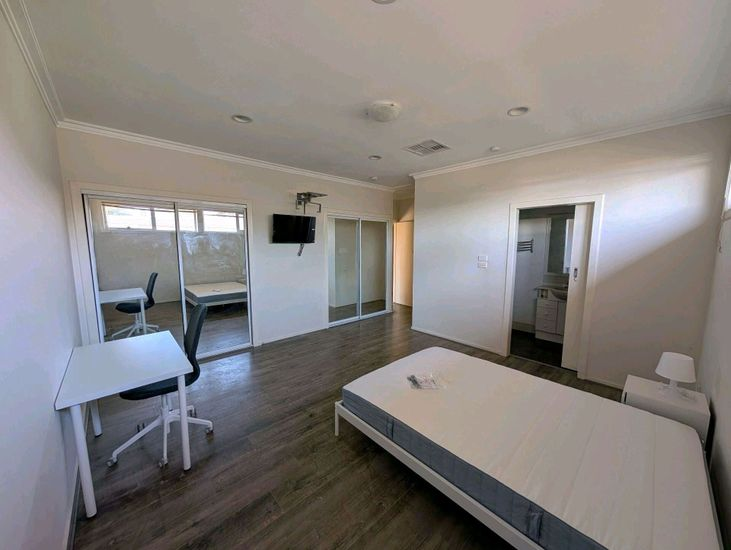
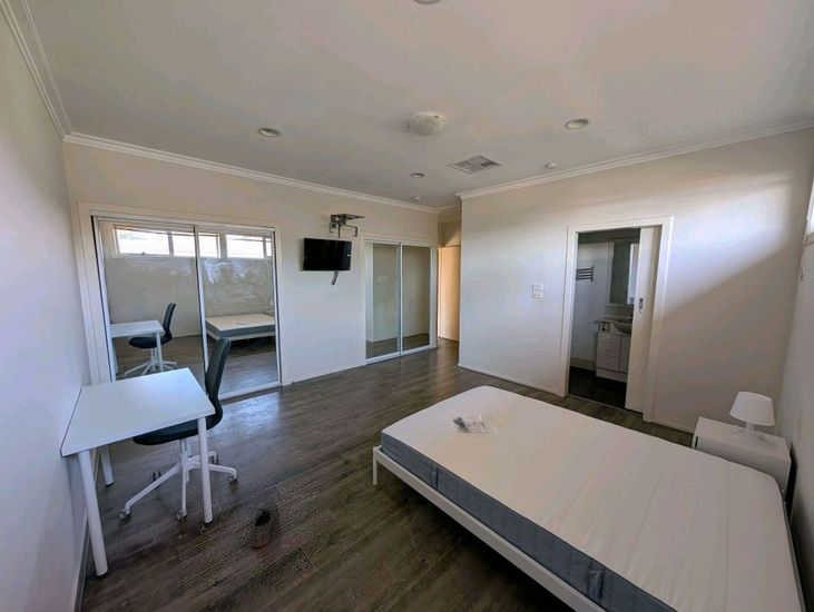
+ shoe [251,500,278,549]
